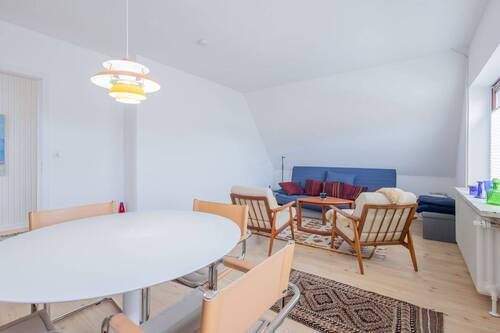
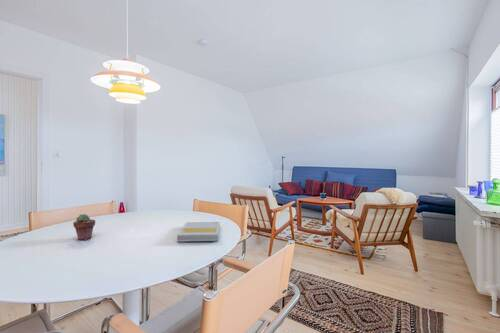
+ potted succulent [72,213,96,241]
+ book [176,221,221,243]
